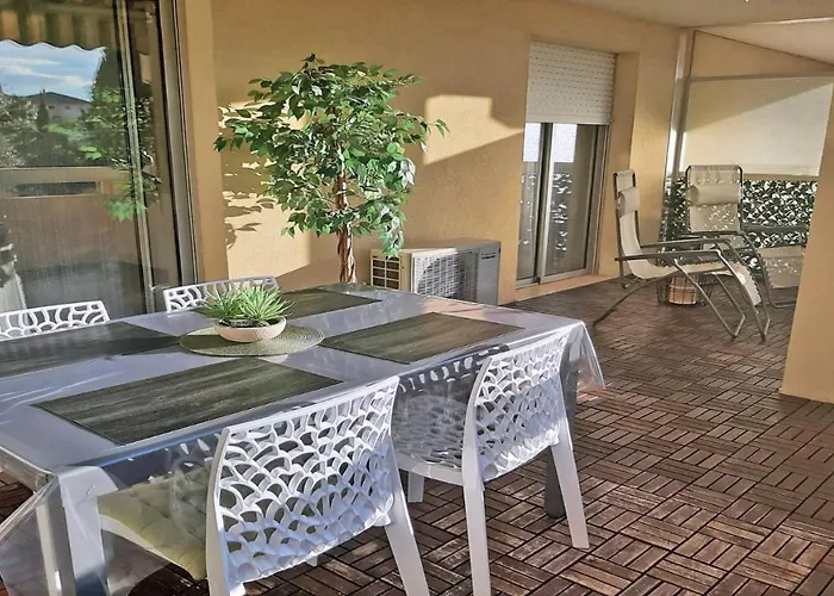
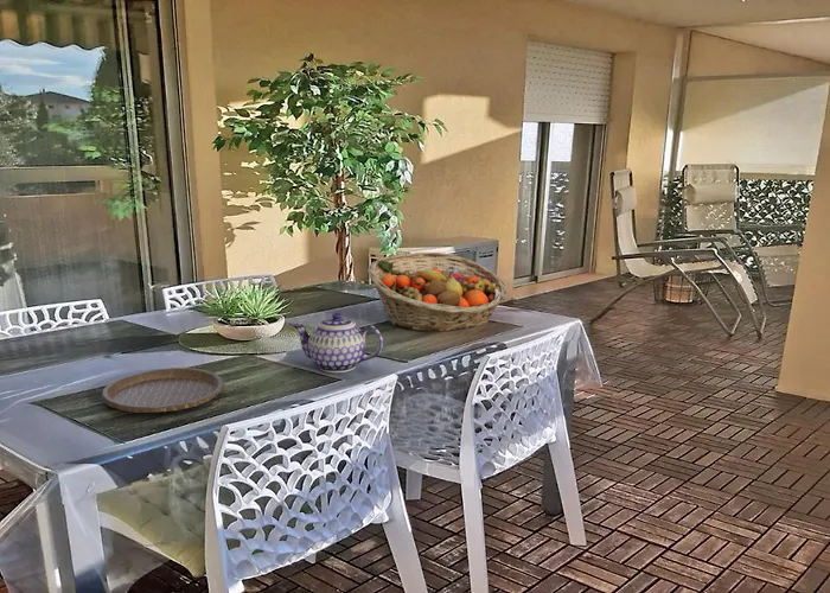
+ plate [101,366,226,414]
+ teapot [292,312,384,374]
+ fruit basket [366,251,509,333]
